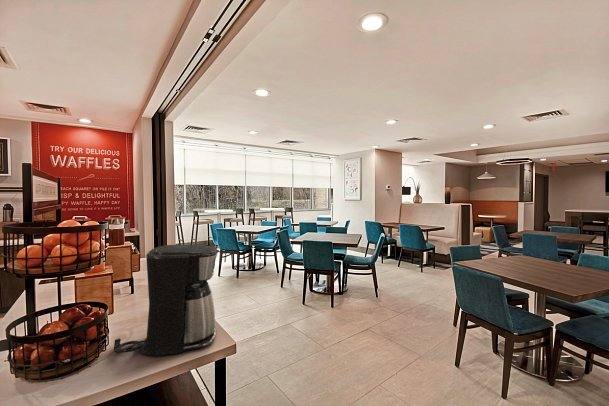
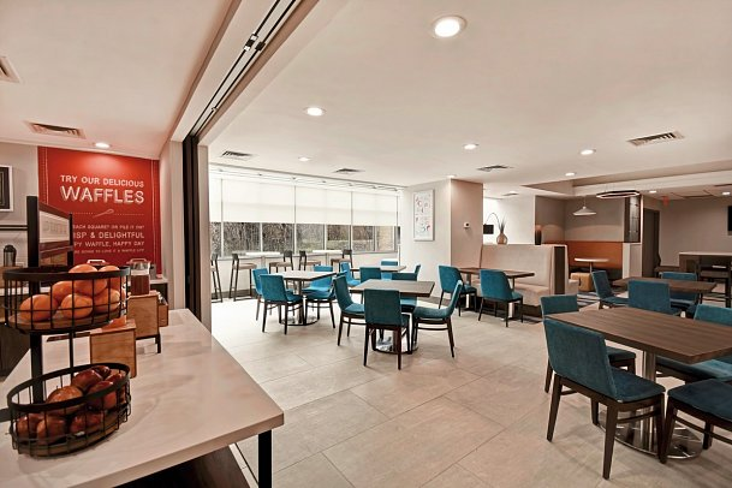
- coffee maker [113,244,220,356]
